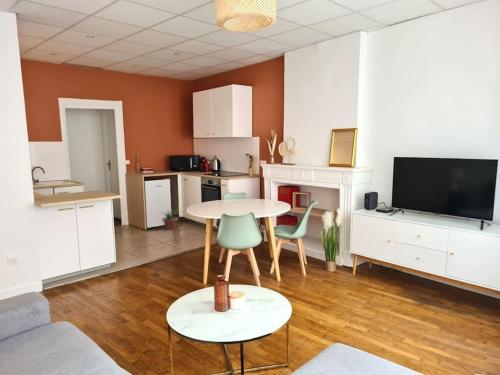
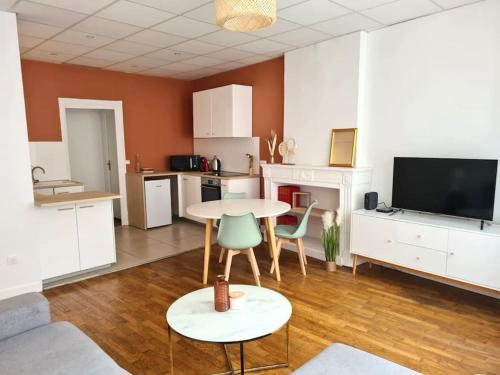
- potted plant [161,209,179,231]
